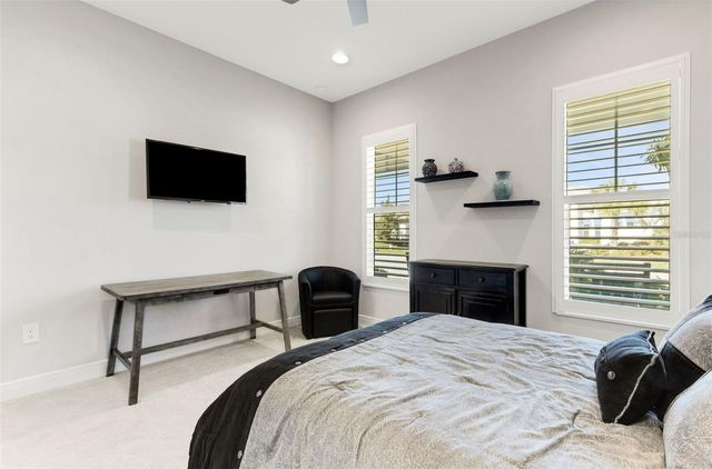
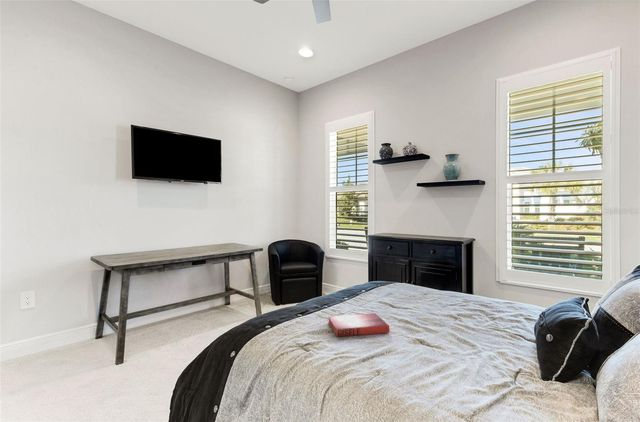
+ hardback book [327,312,390,338]
